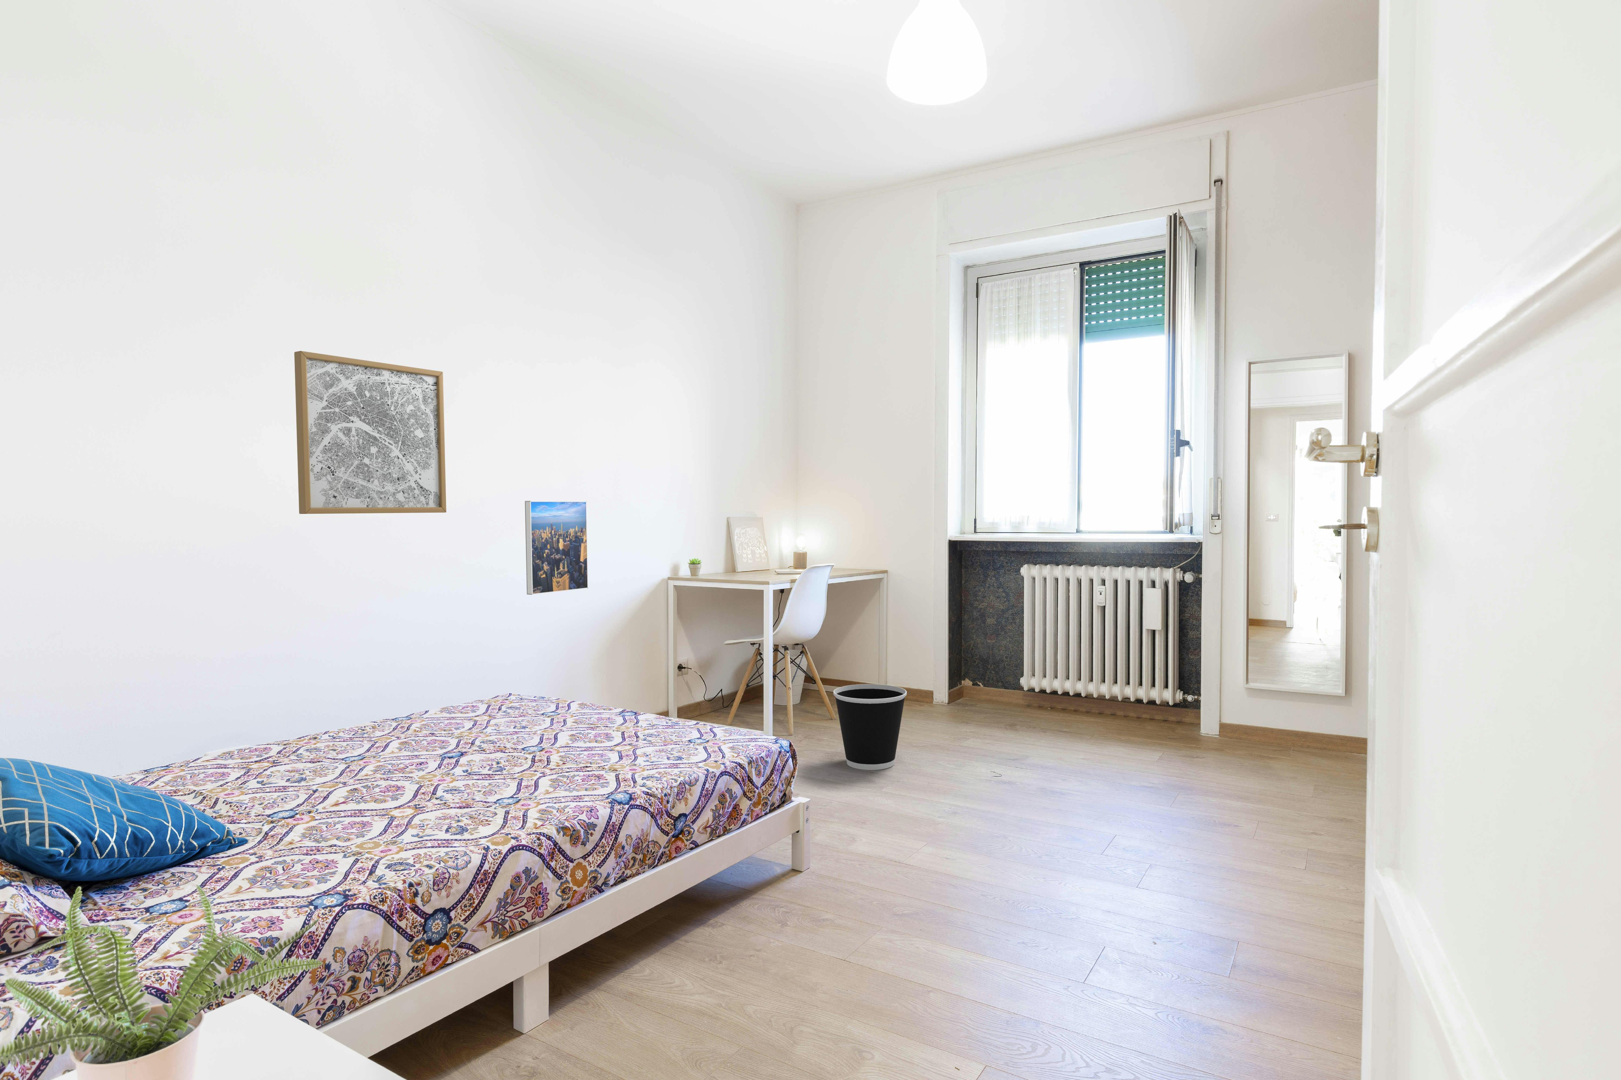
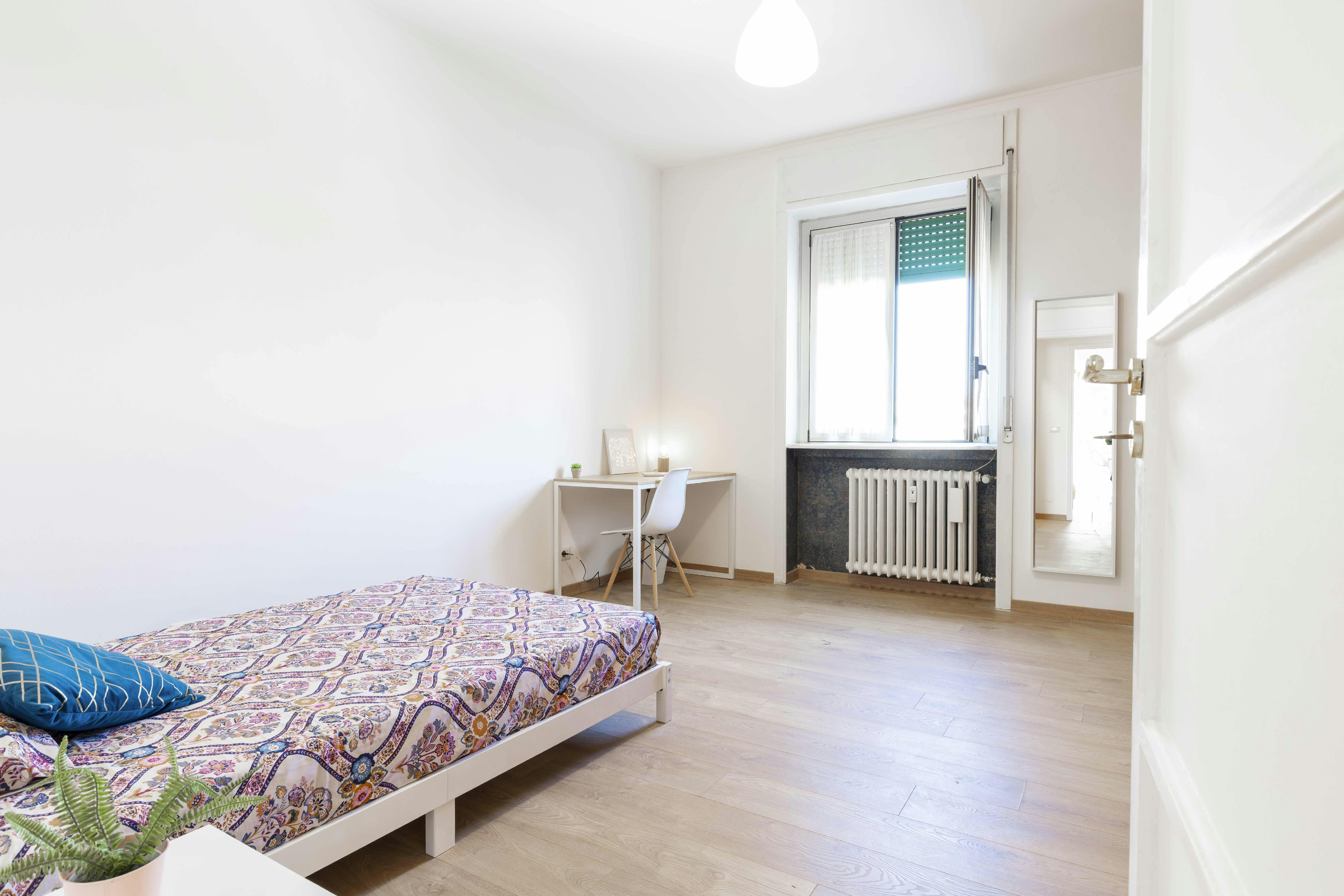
- wall art [294,351,446,515]
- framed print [525,500,589,595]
- wastebasket [832,683,907,770]
